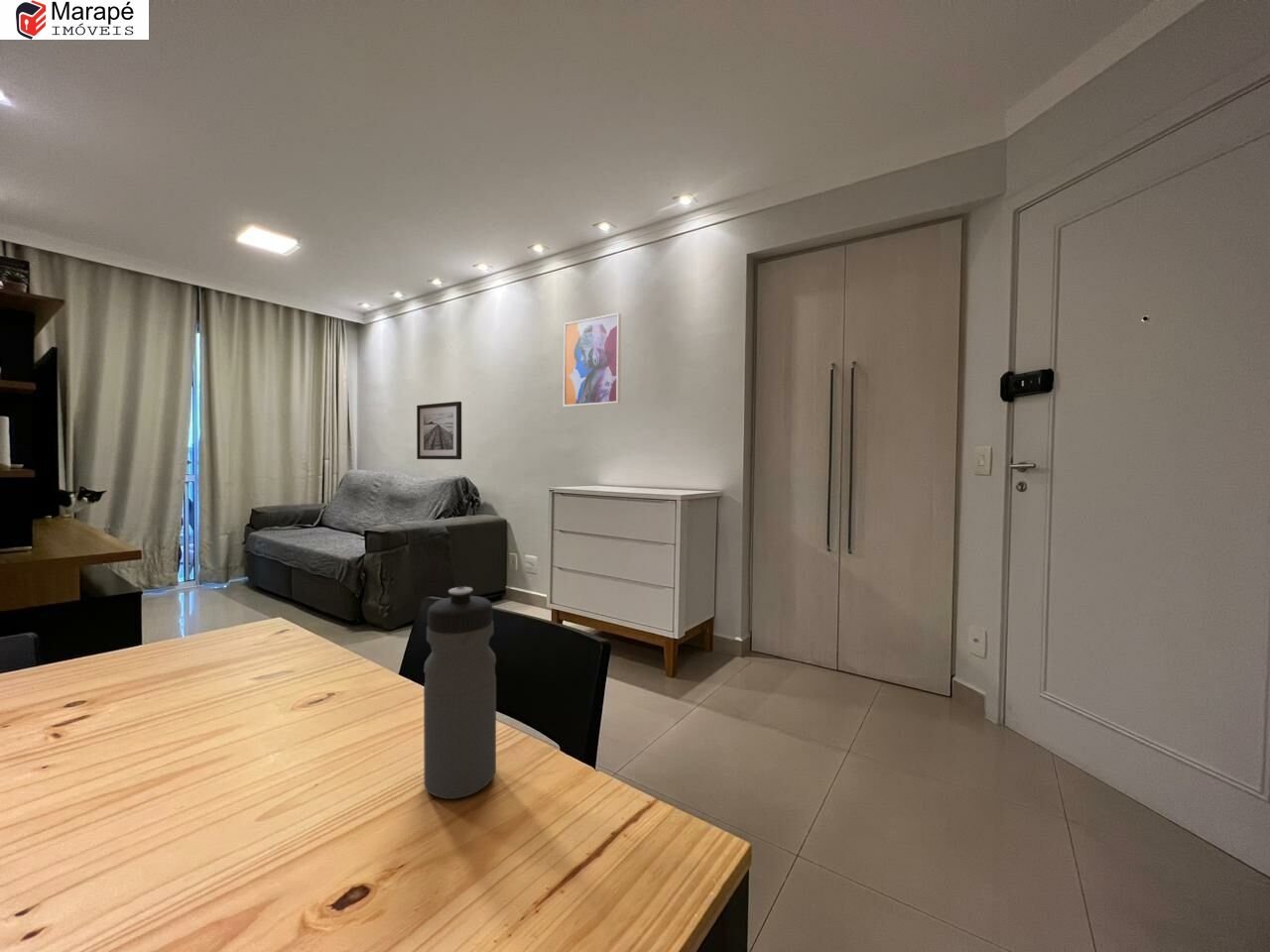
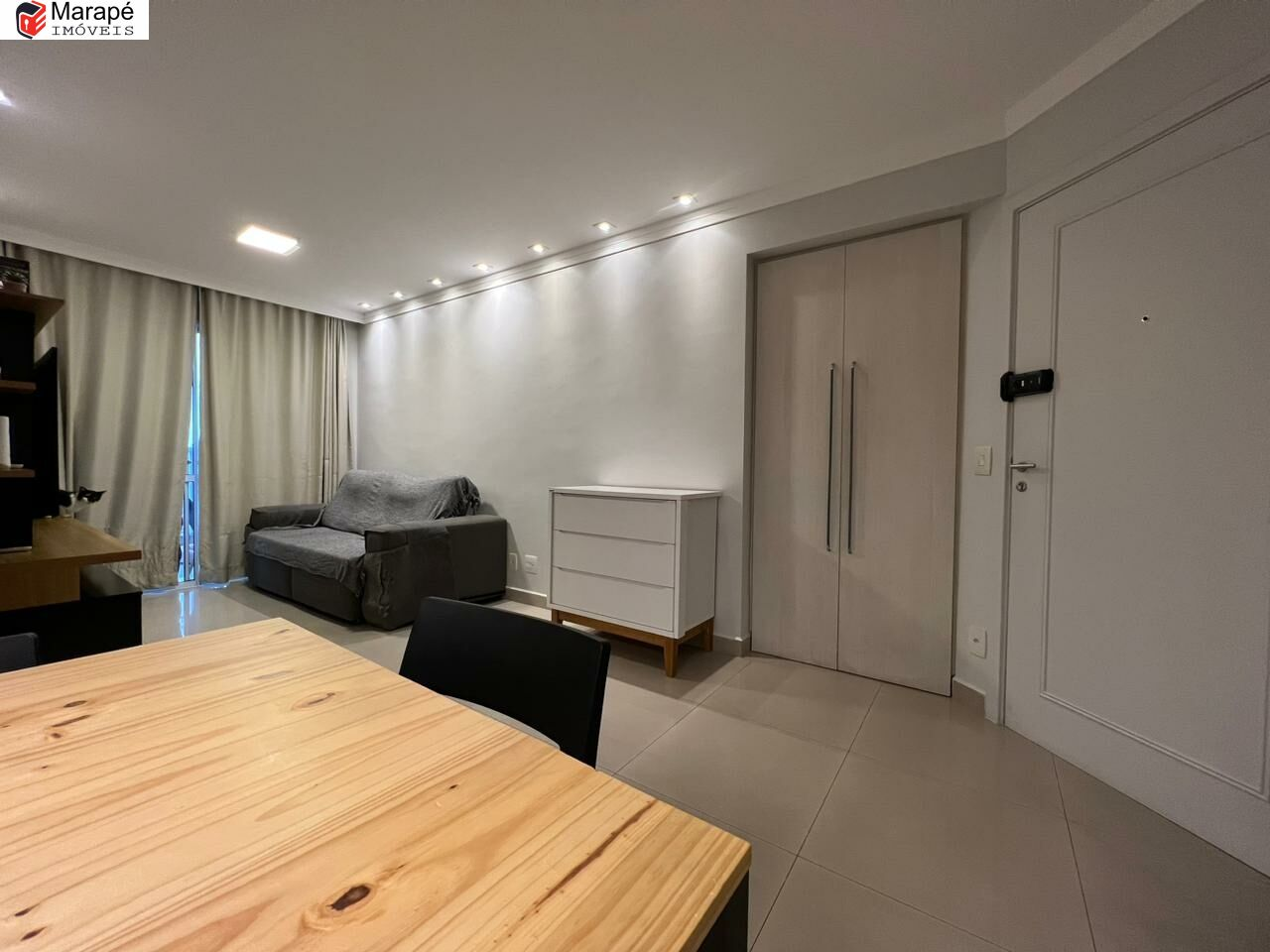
- wall art [563,312,622,408]
- water bottle [423,586,497,800]
- wall art [416,401,462,460]
